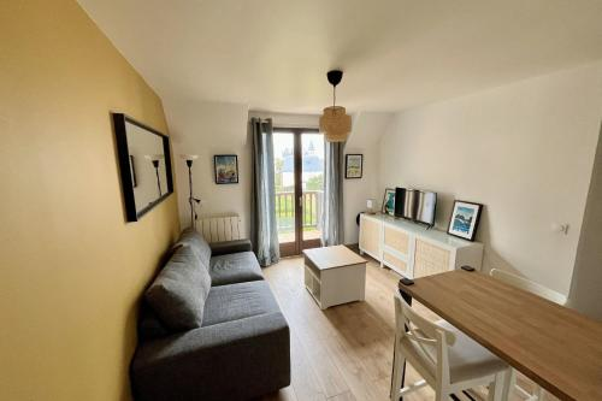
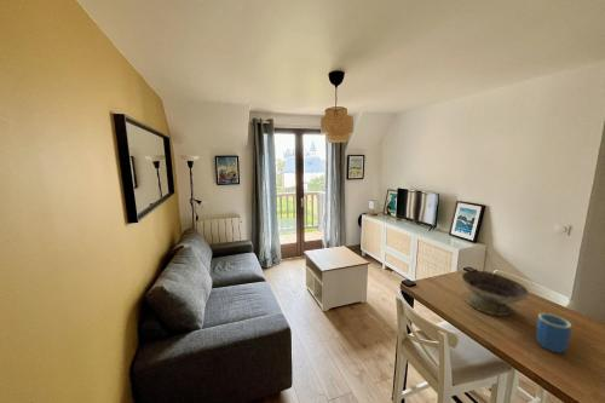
+ decorative bowl [460,270,530,317]
+ mug [535,312,572,355]
